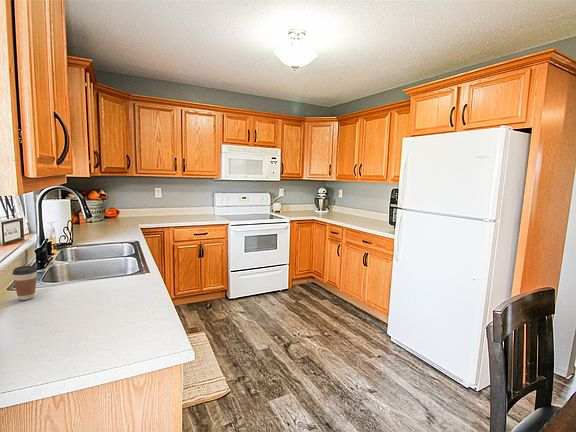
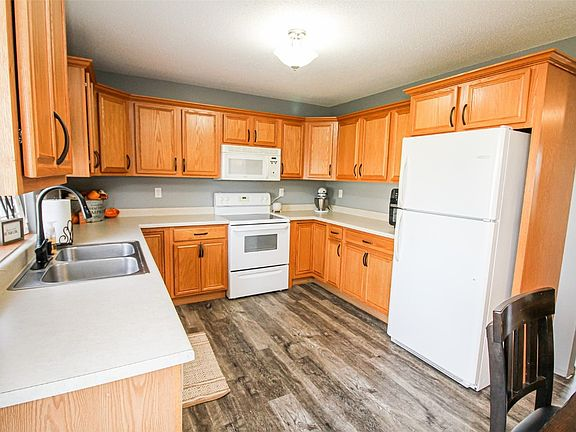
- coffee cup [11,265,38,301]
